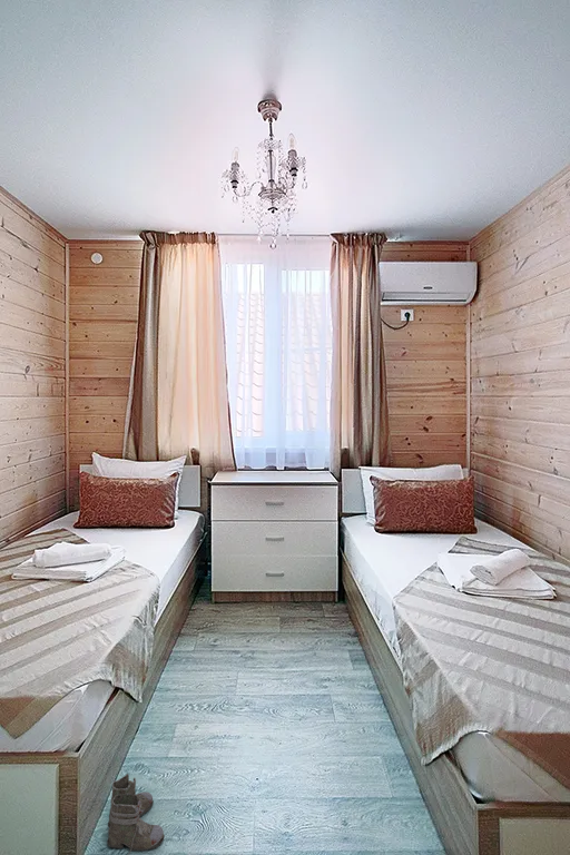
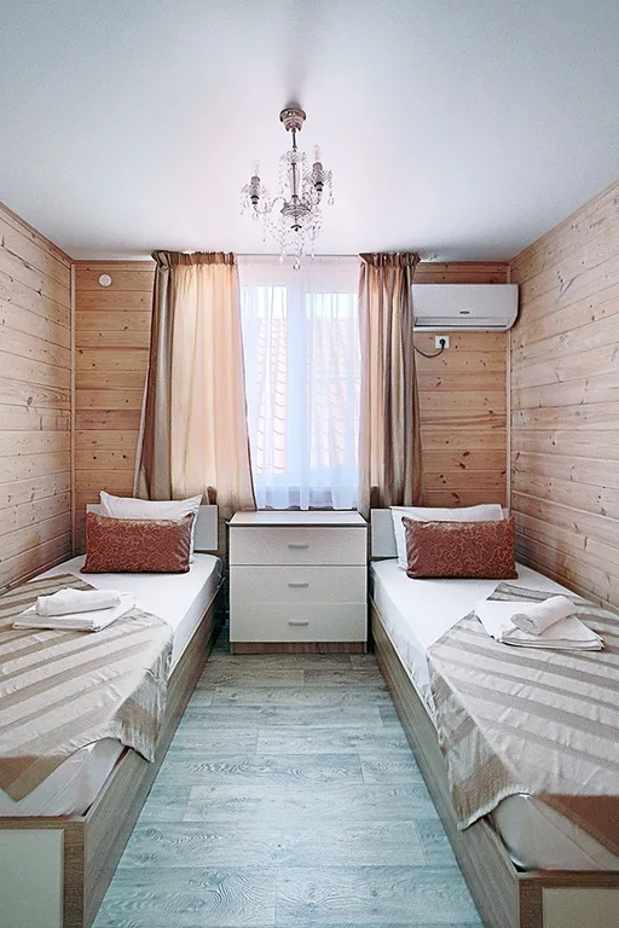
- boots [106,773,166,854]
